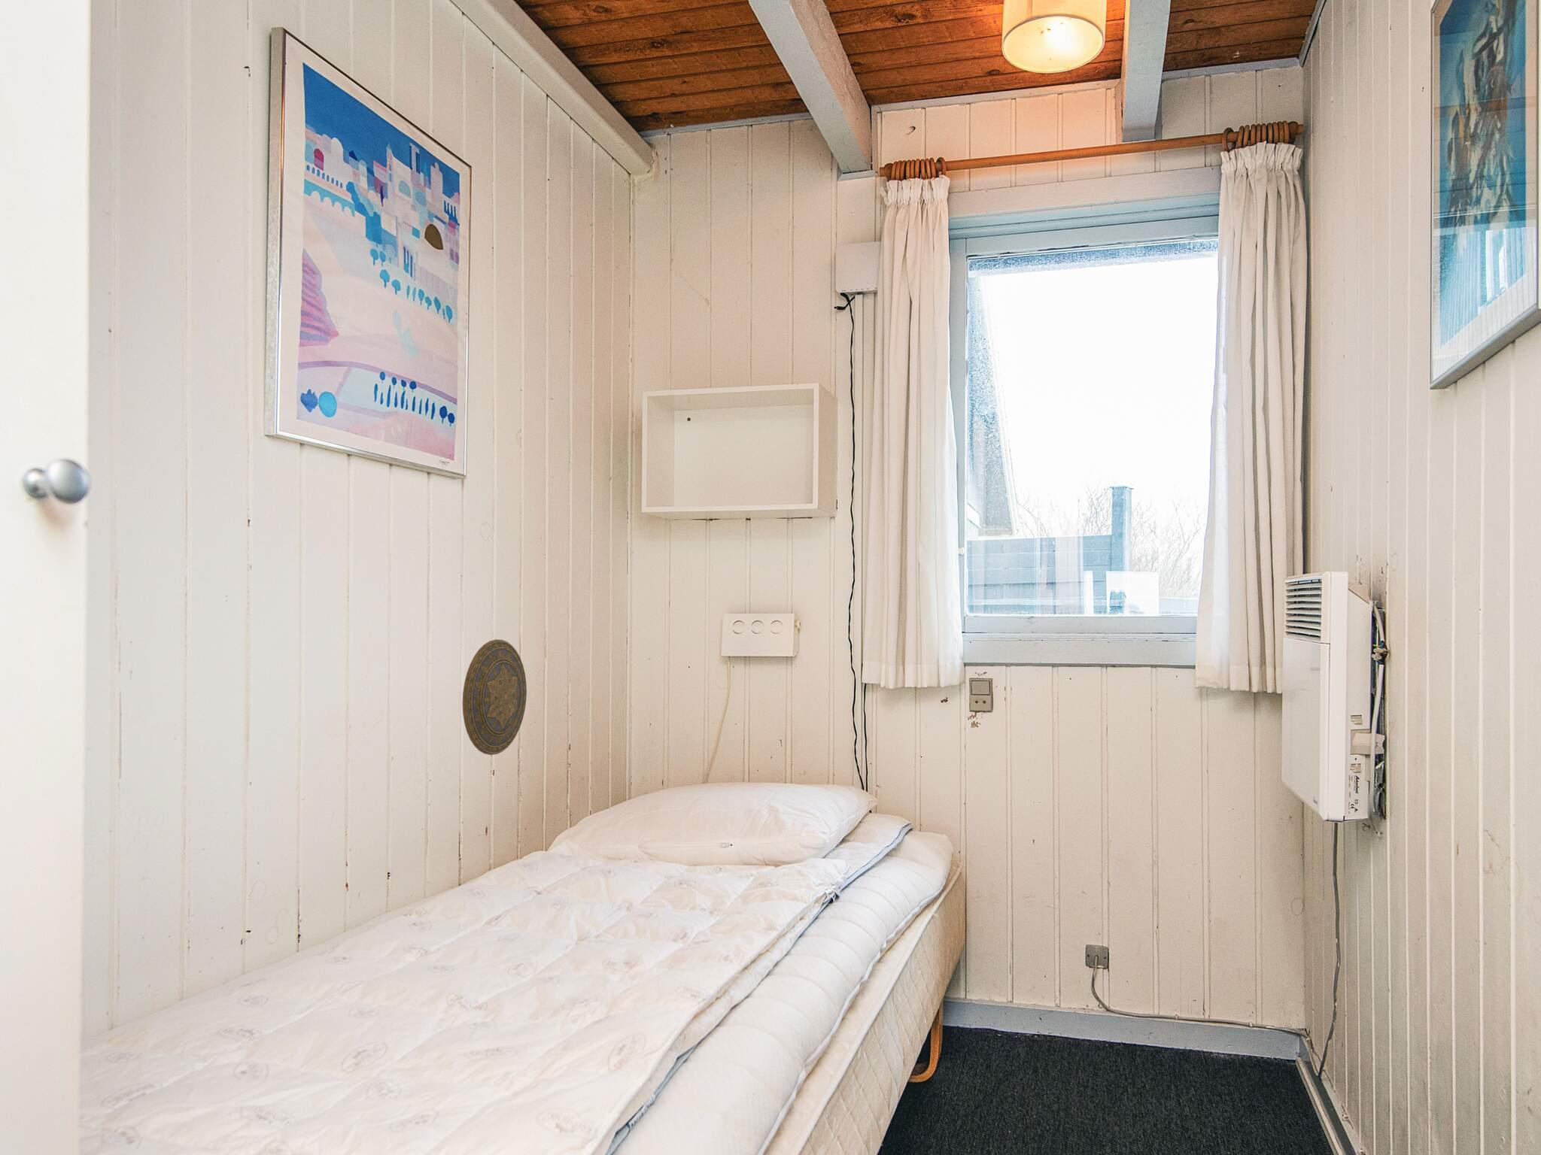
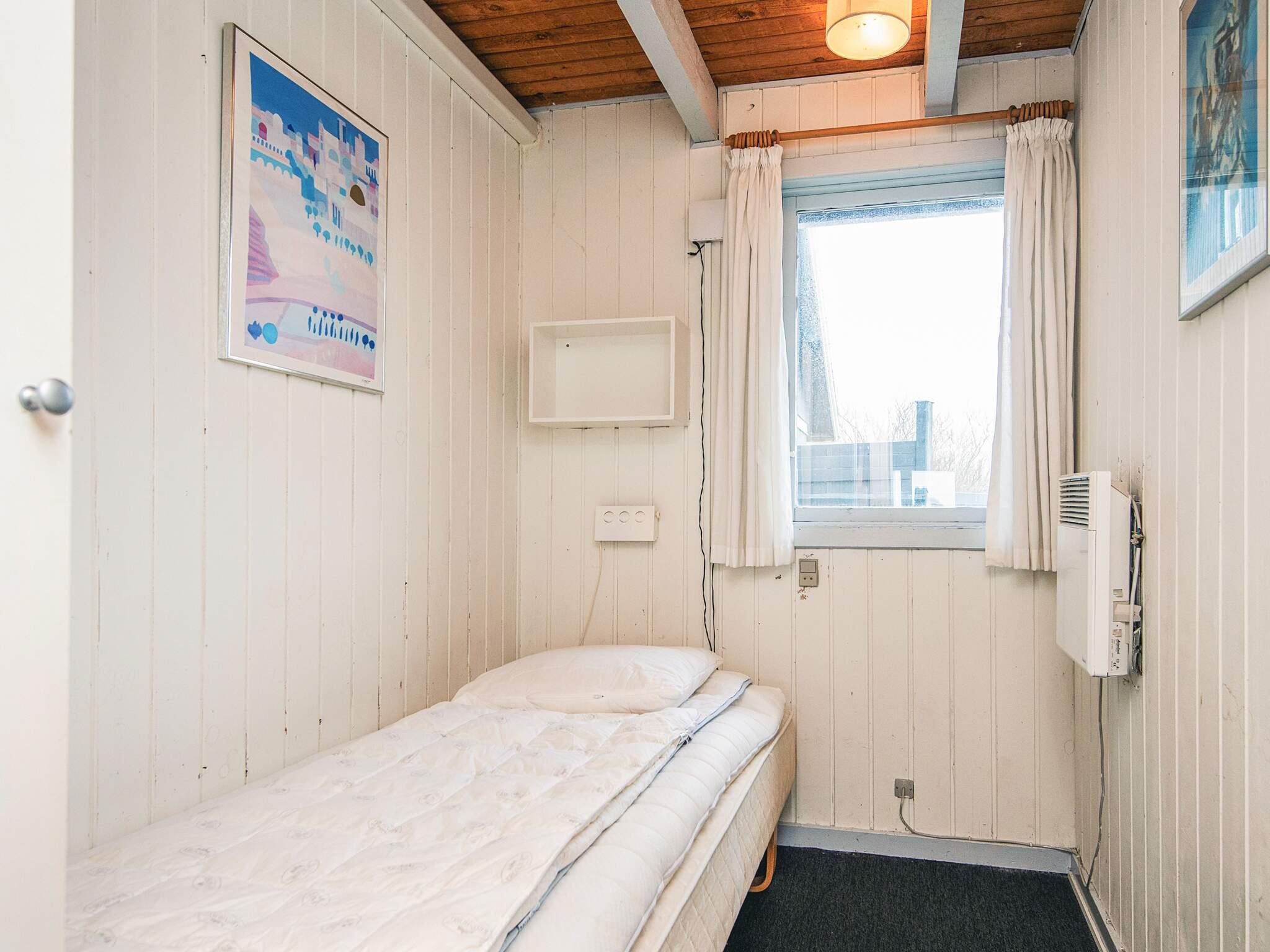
- decorative plate [462,638,528,756]
